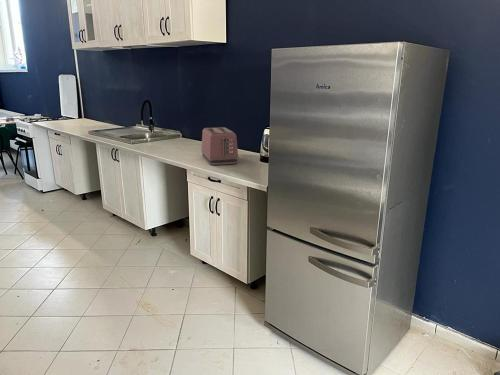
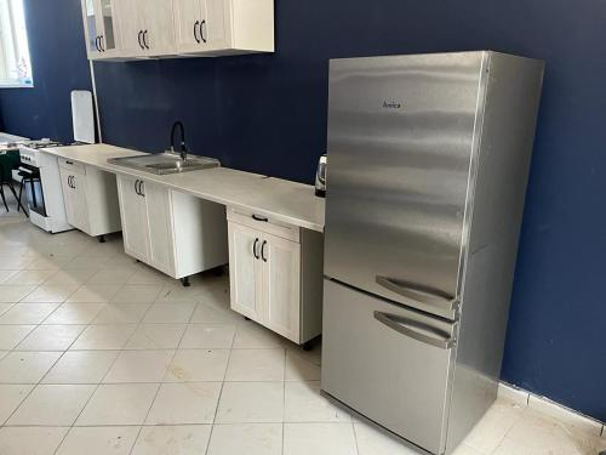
- toaster [201,126,239,166]
